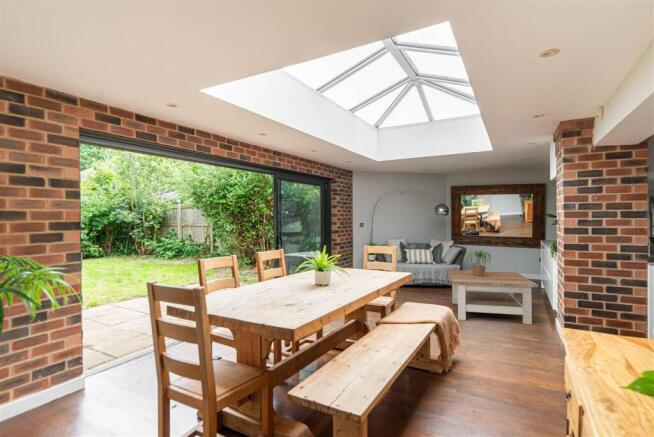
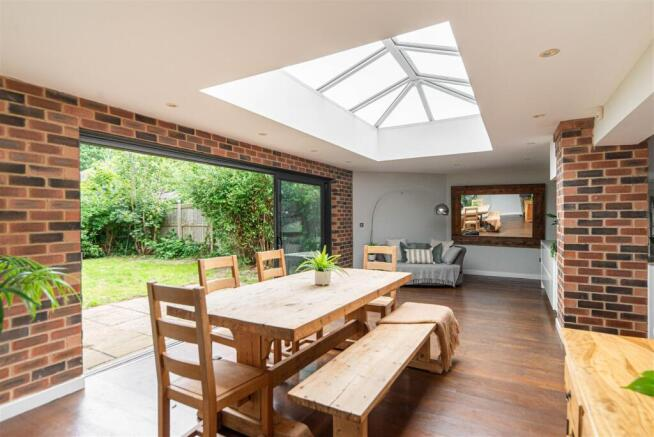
- coffee table [447,269,539,326]
- potted plant [464,249,492,277]
